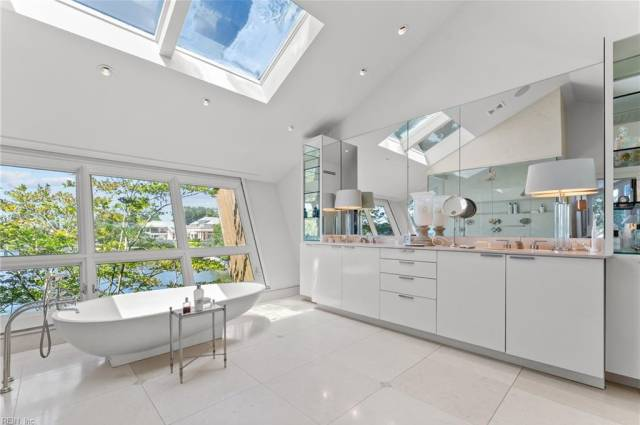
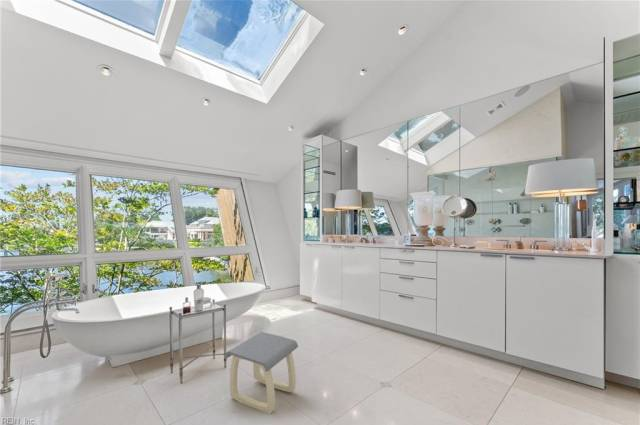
+ stool [224,331,299,415]
